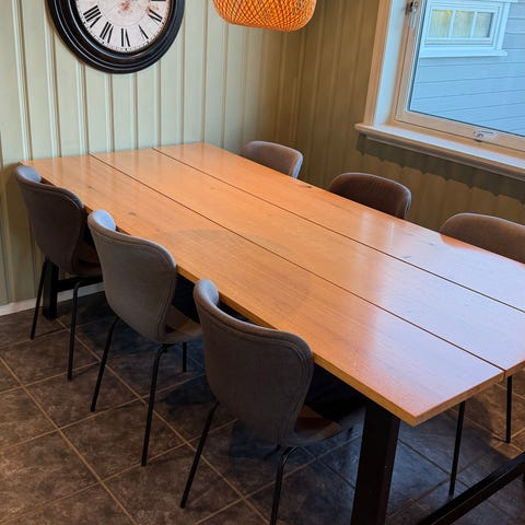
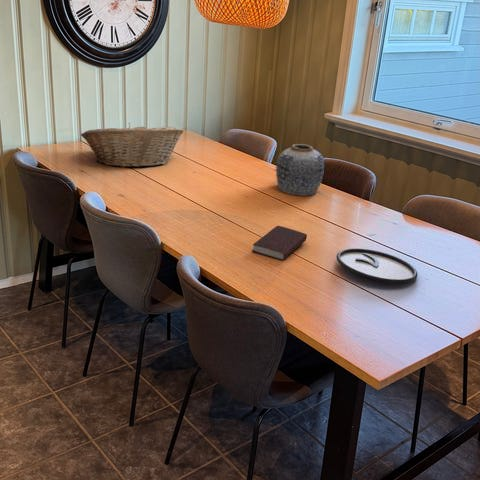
+ vase [275,143,325,197]
+ fruit basket [80,122,184,168]
+ plate [335,247,418,284]
+ book [251,225,308,261]
